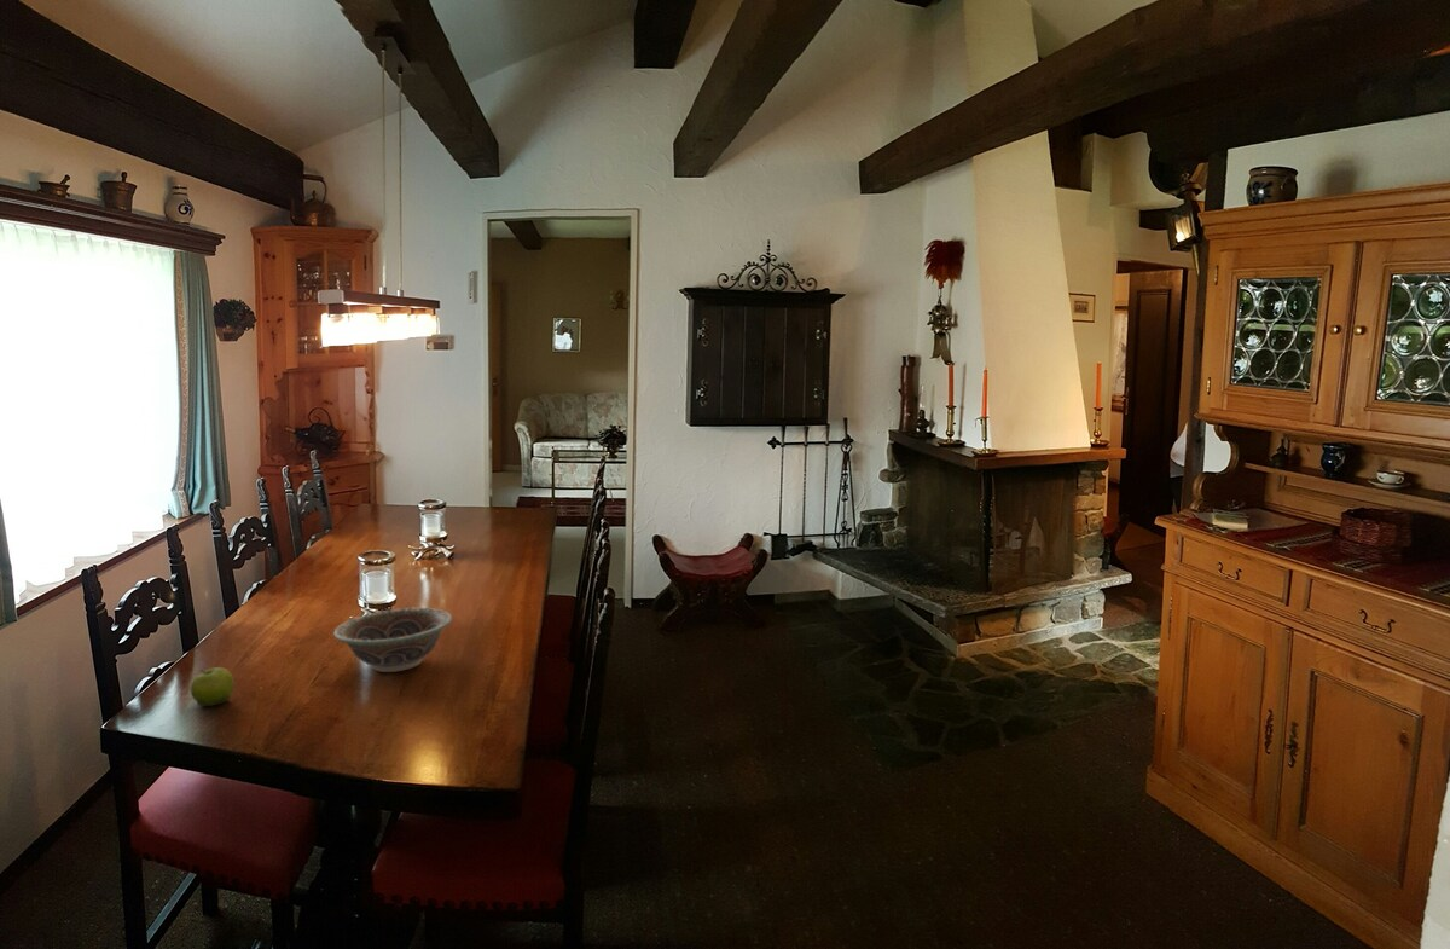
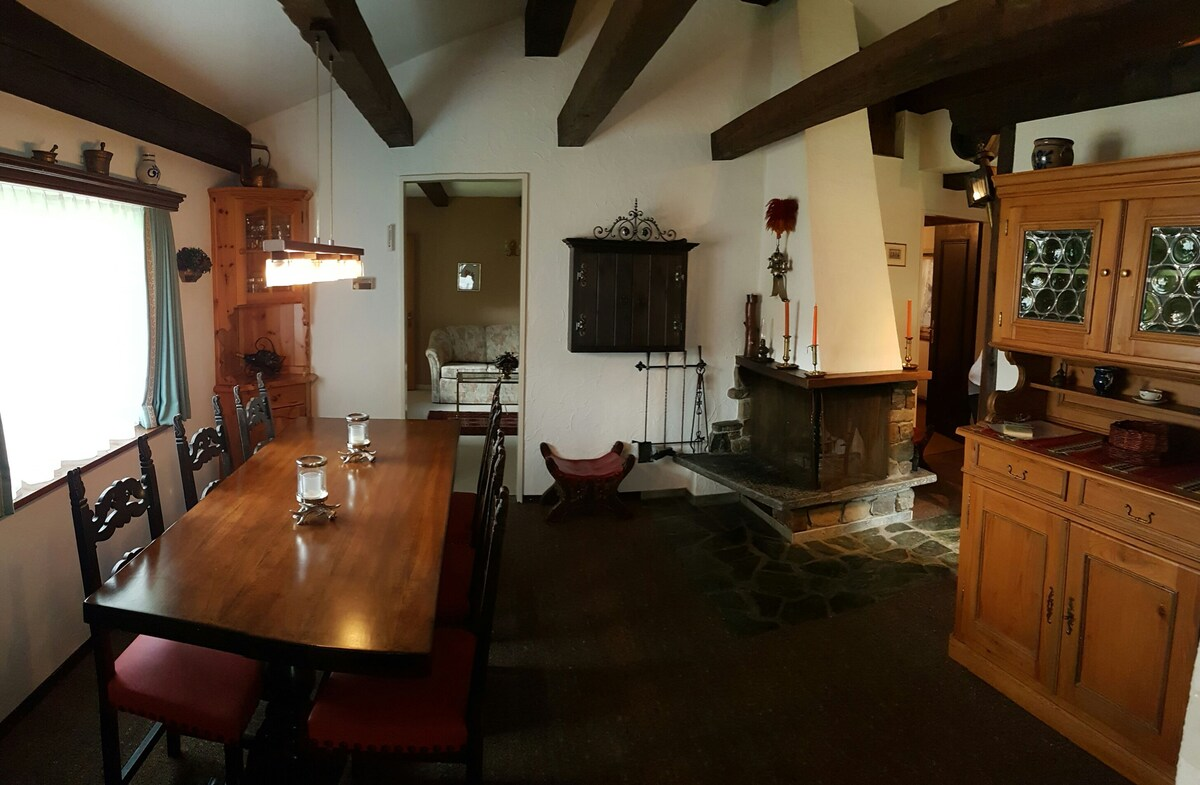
- fruit [190,666,234,707]
- decorative bowl [332,607,453,673]
